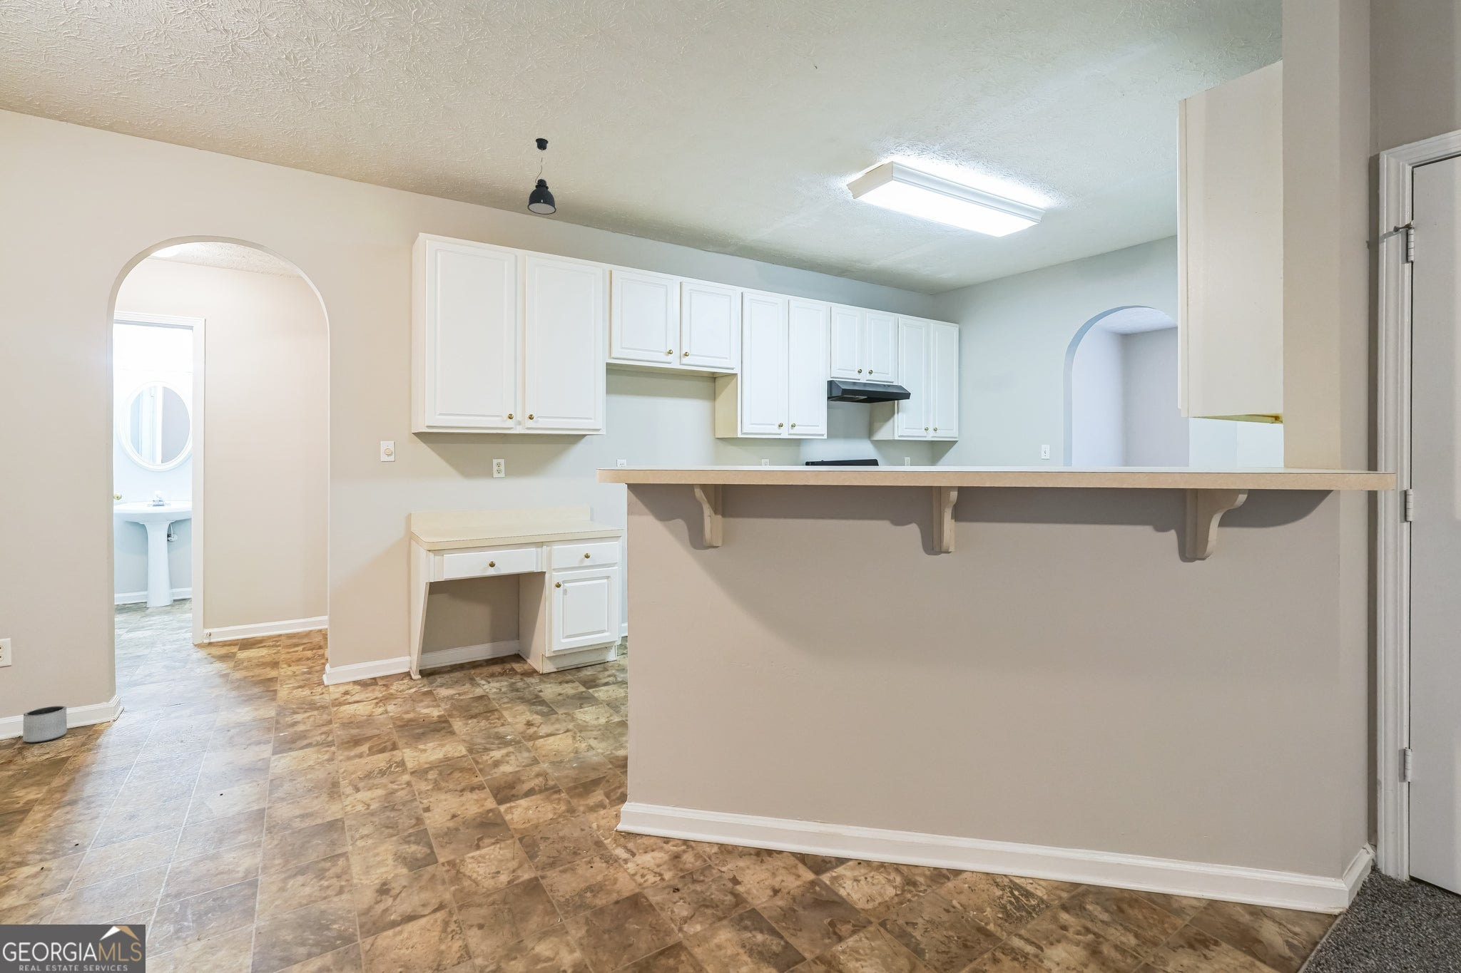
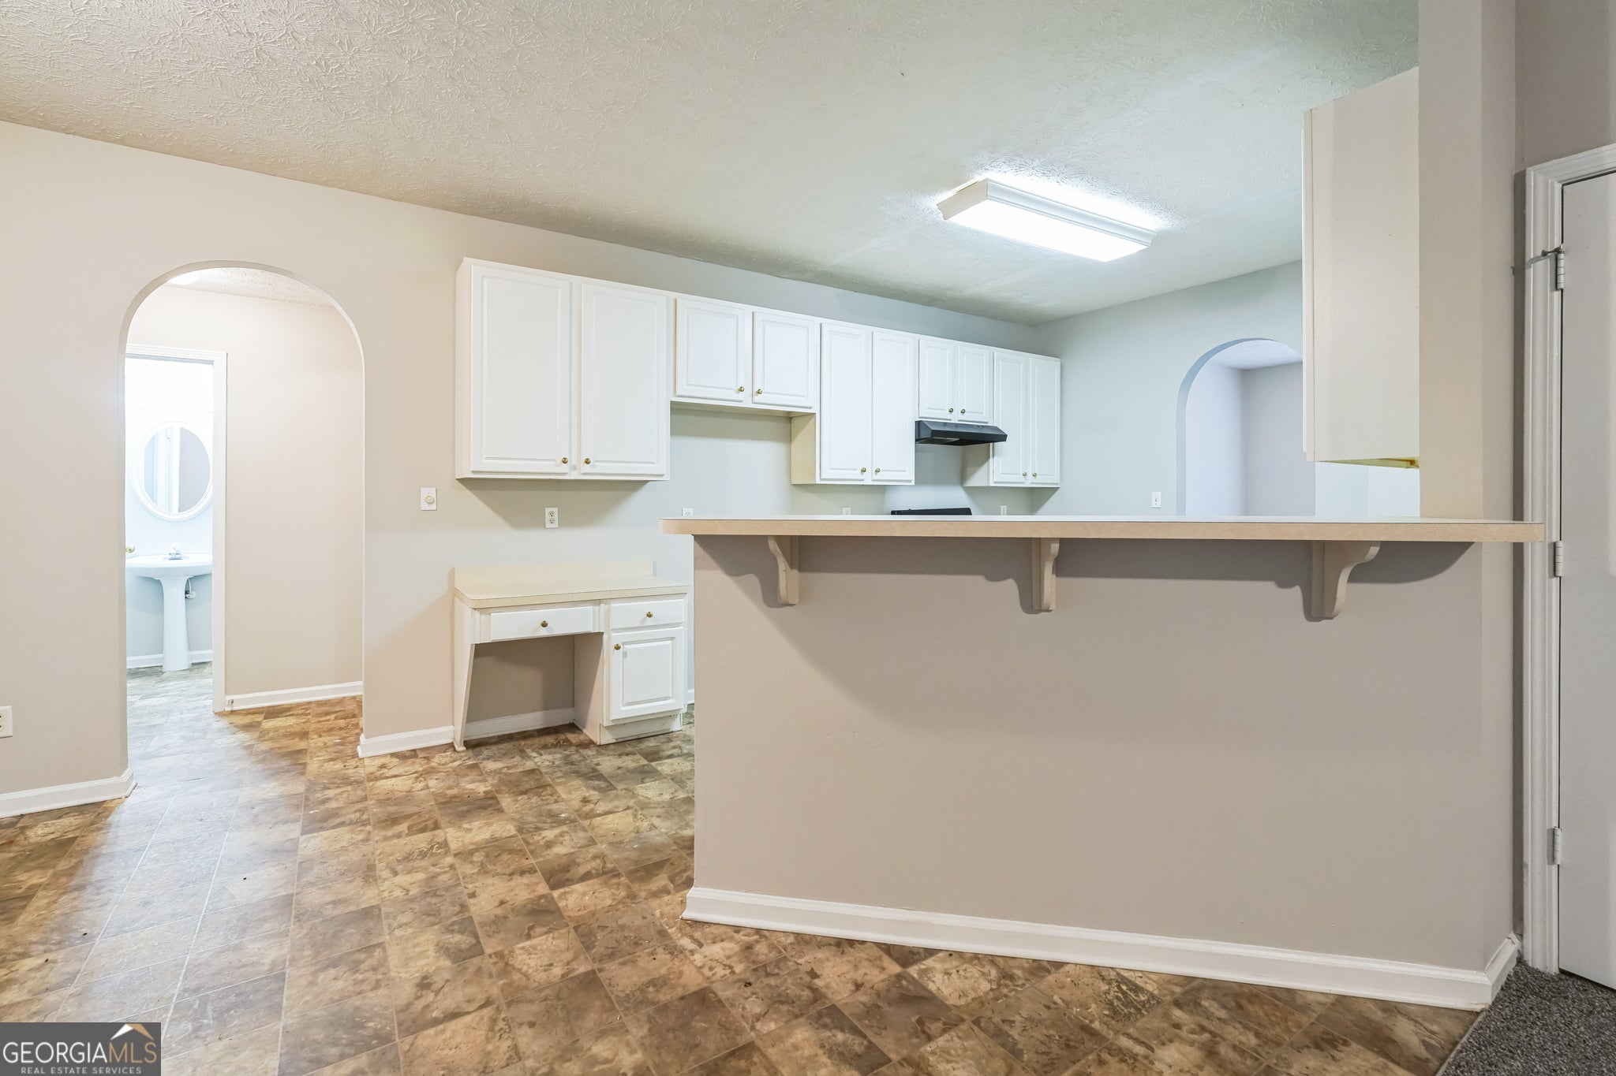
- planter [22,705,67,744]
- pendant light [527,138,557,215]
